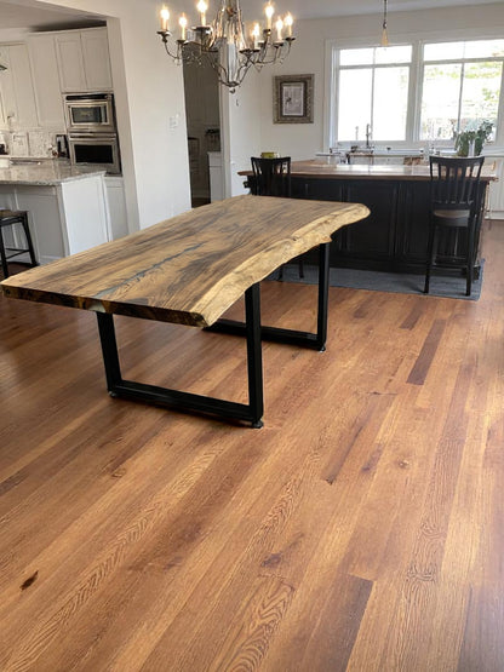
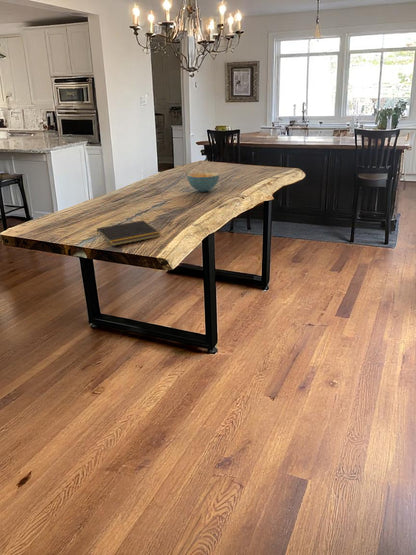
+ cereal bowl [186,172,220,193]
+ notepad [96,219,161,247]
